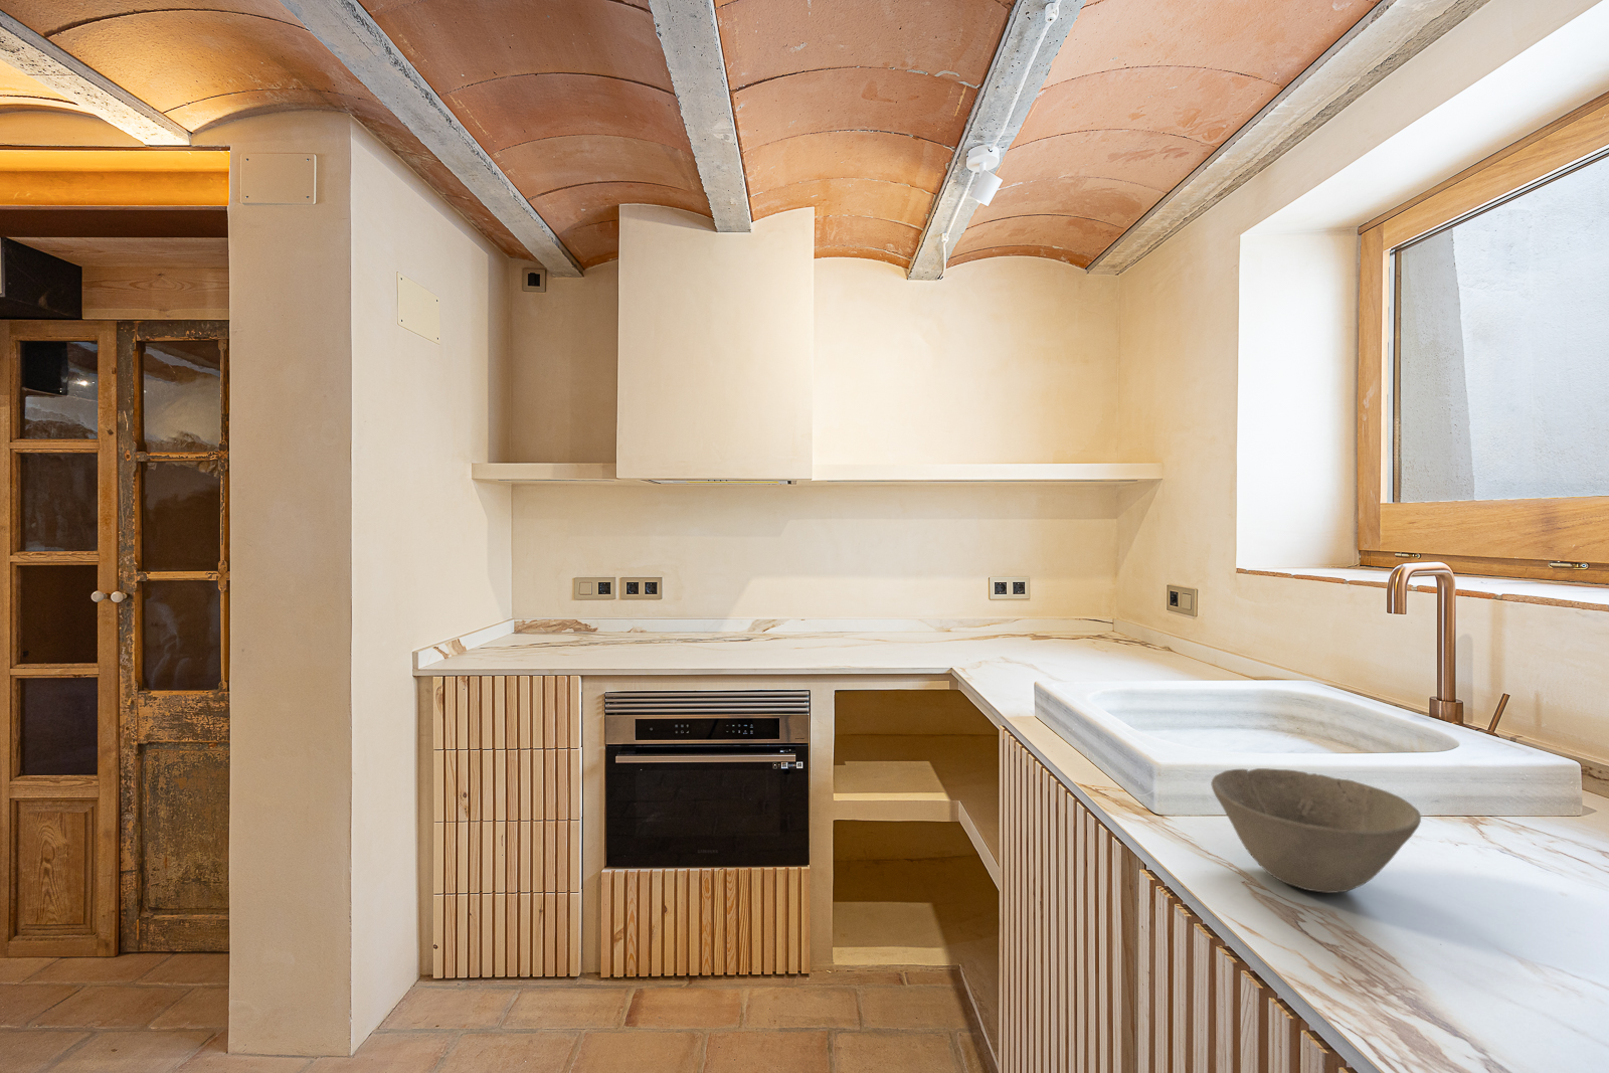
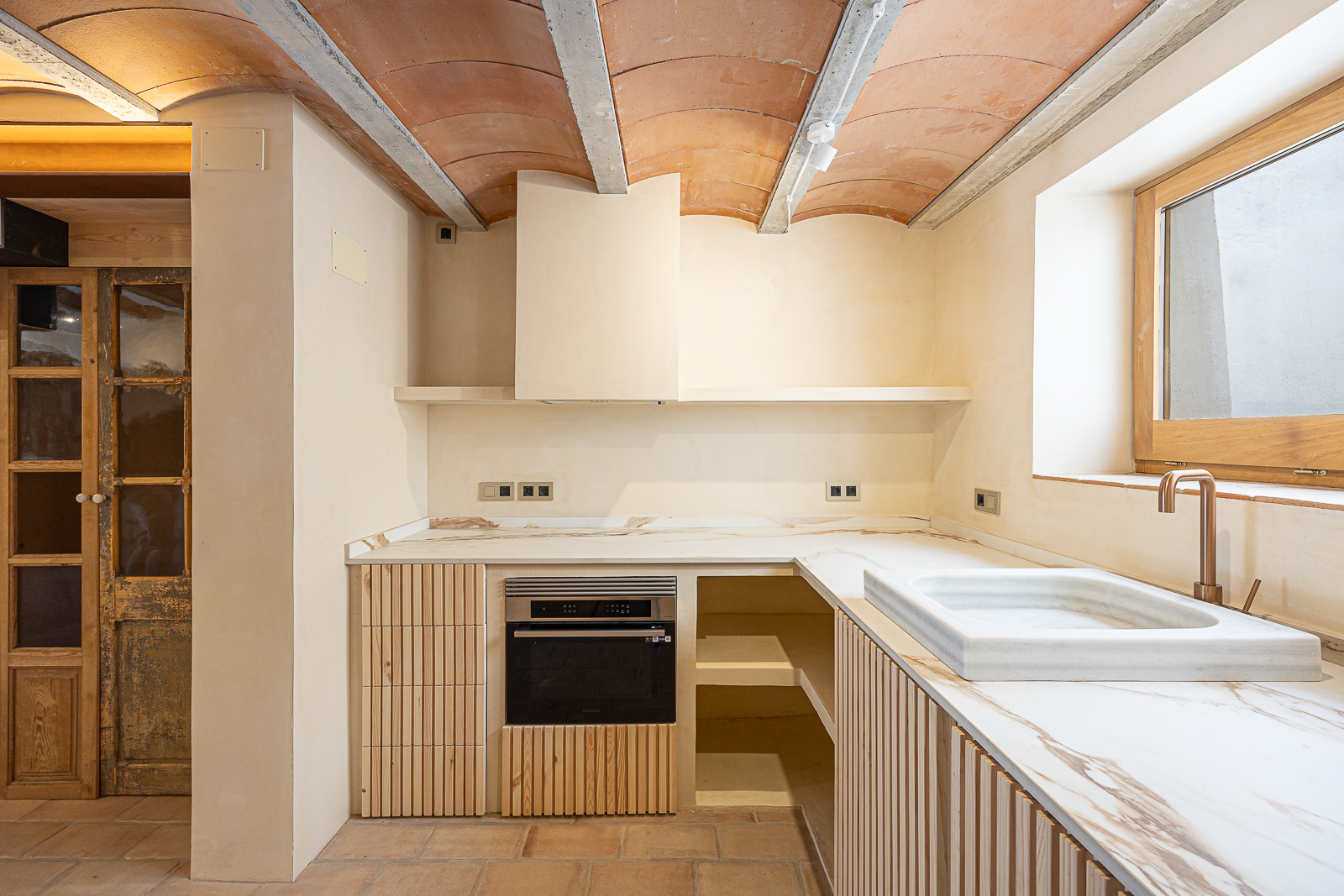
- bowl [1210,768,1422,895]
